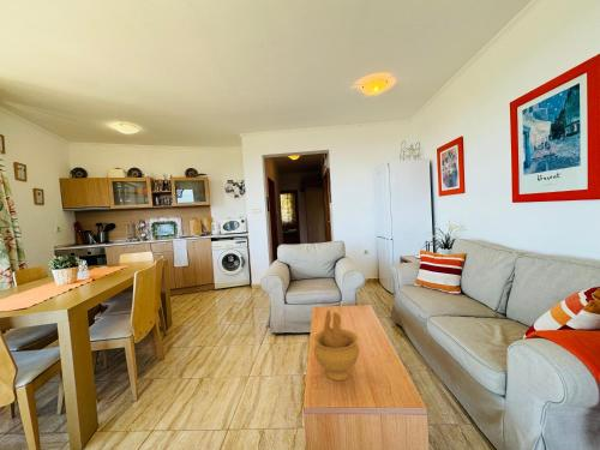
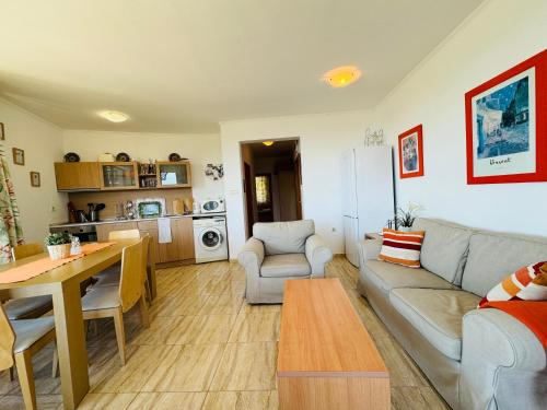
- decorative bowl [313,308,360,382]
